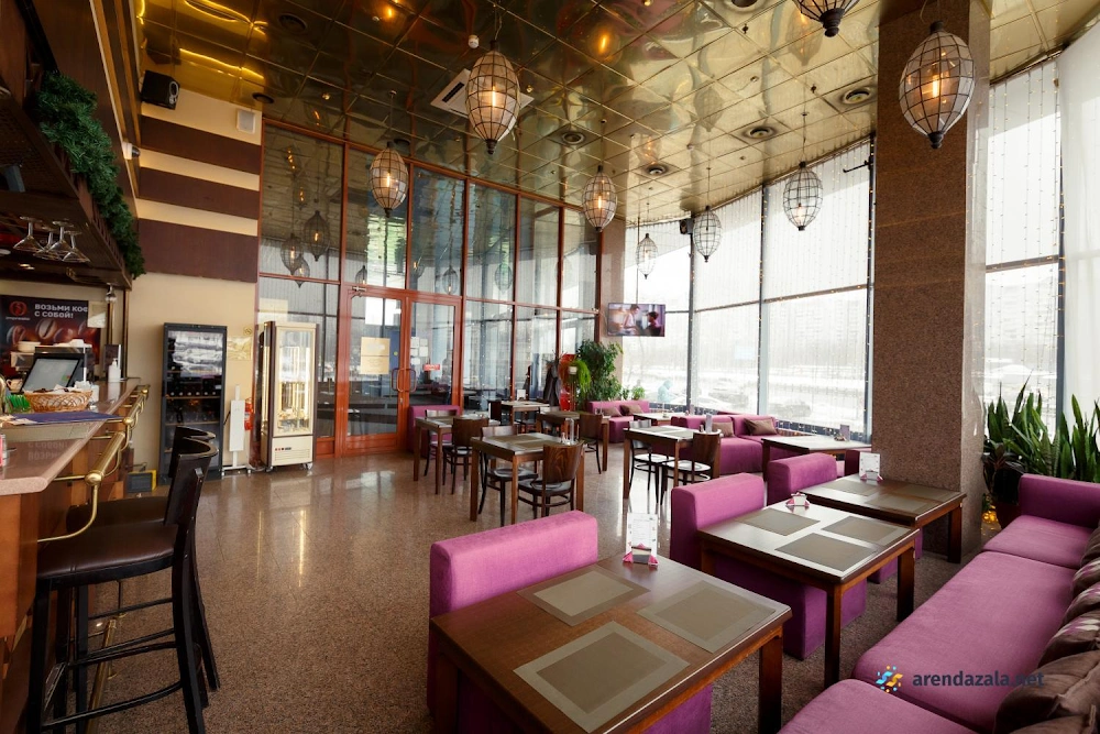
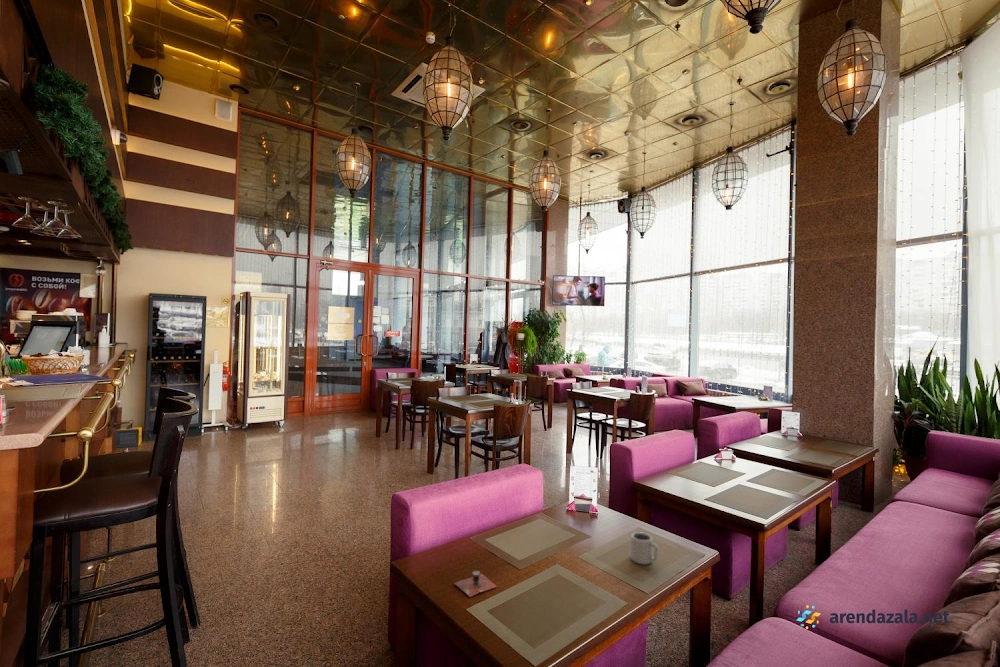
+ cup [630,531,659,565]
+ cup [453,570,498,598]
